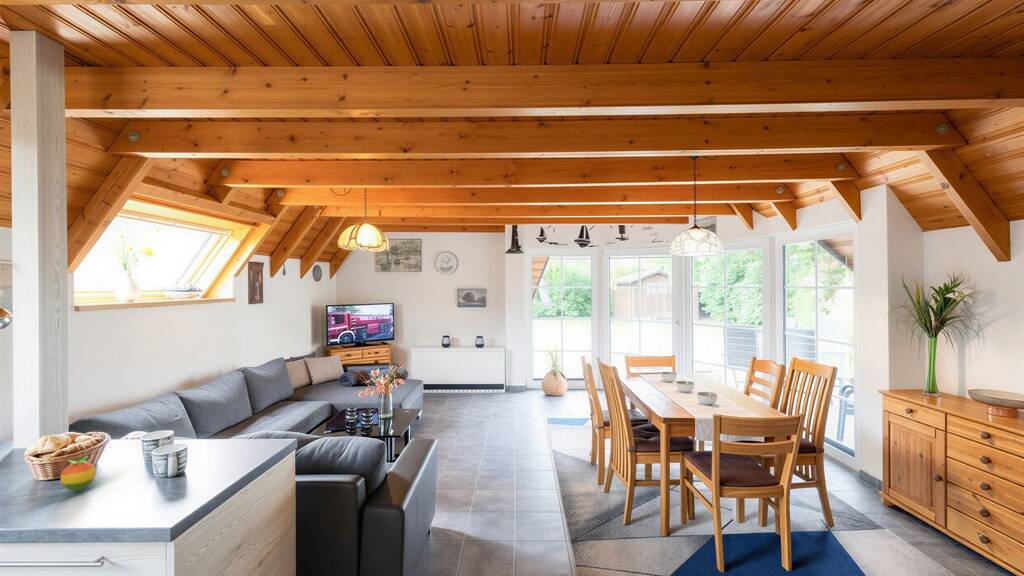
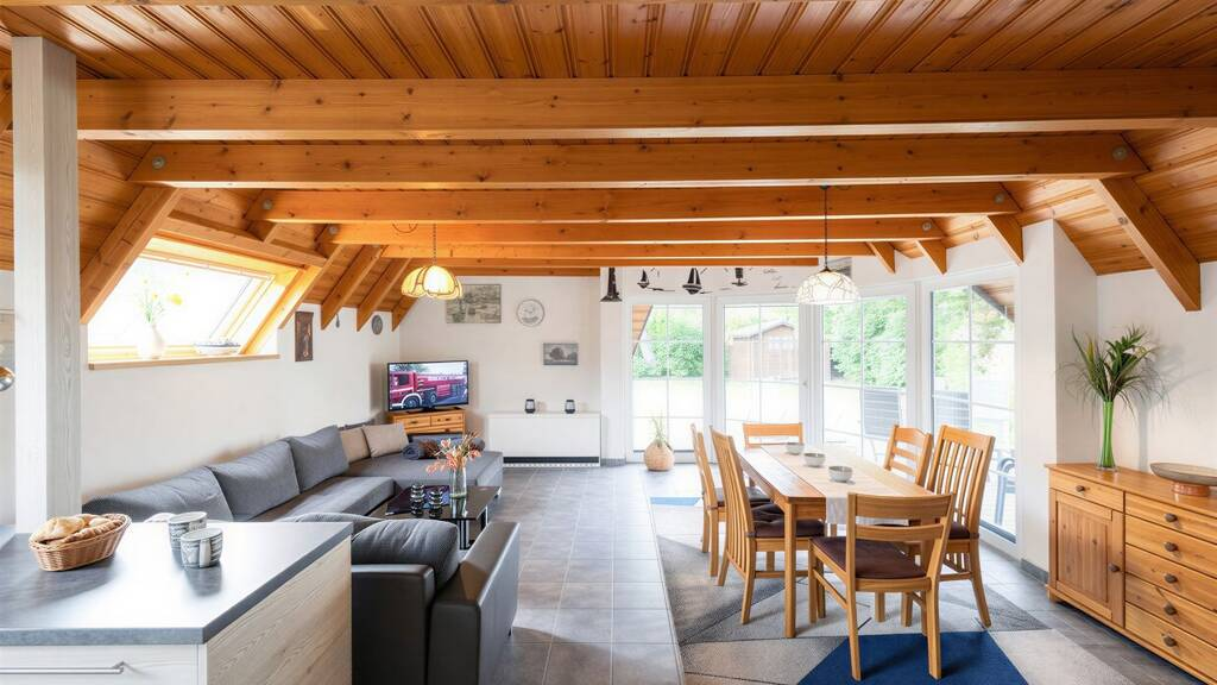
- fruit [60,456,97,492]
